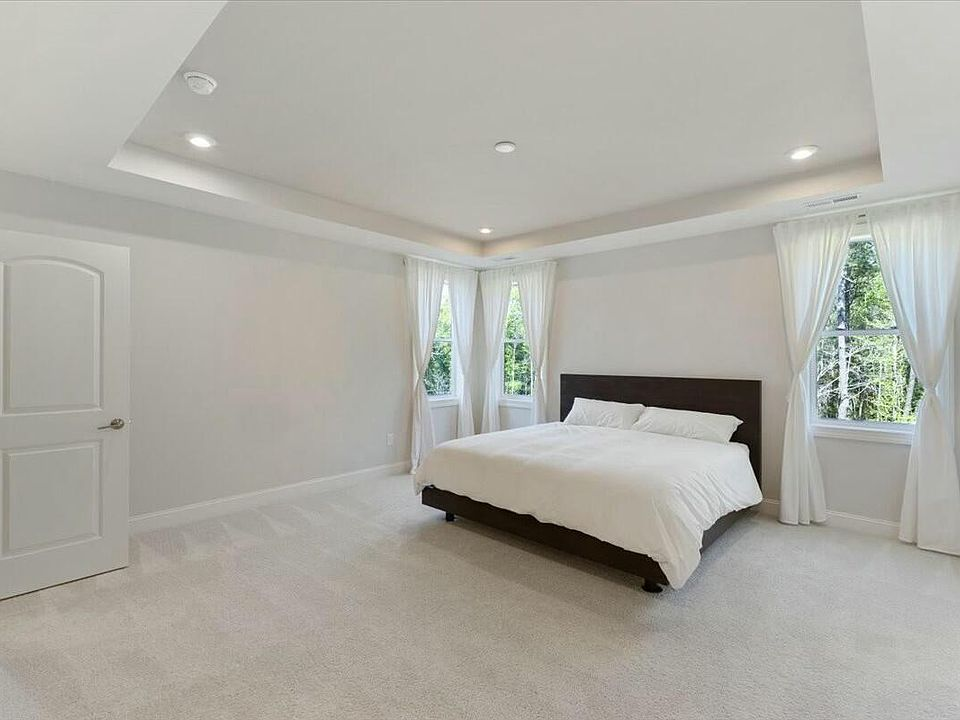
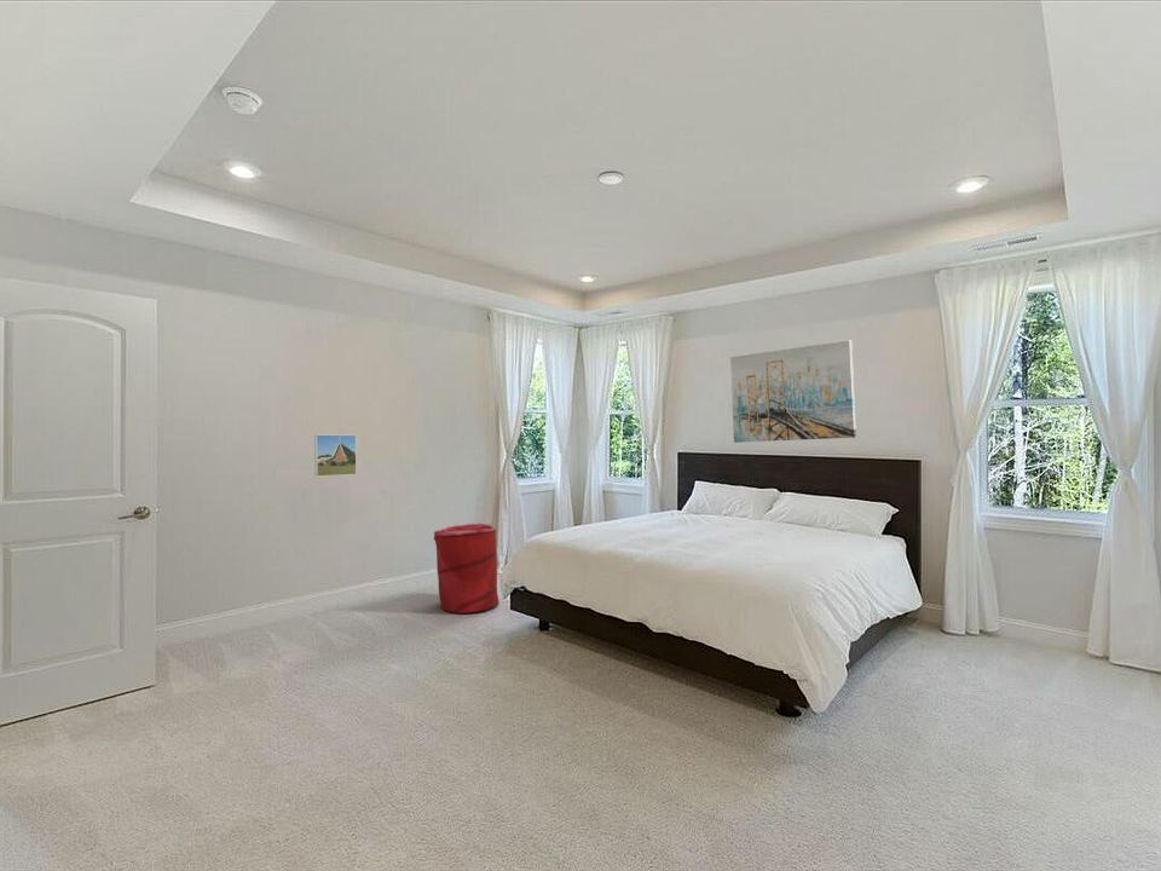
+ wall art [729,339,857,444]
+ laundry hamper [433,523,499,615]
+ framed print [313,433,358,478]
